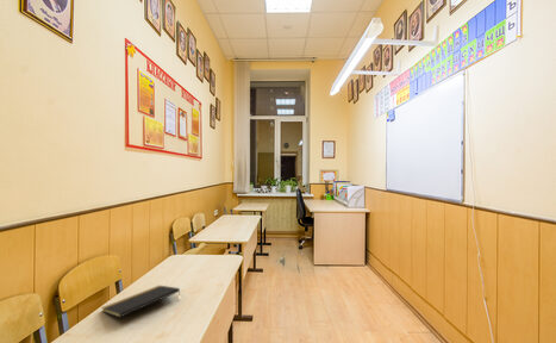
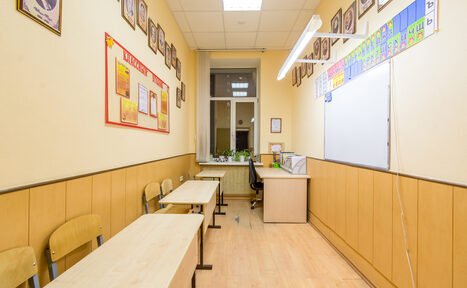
- notepad [100,285,181,319]
